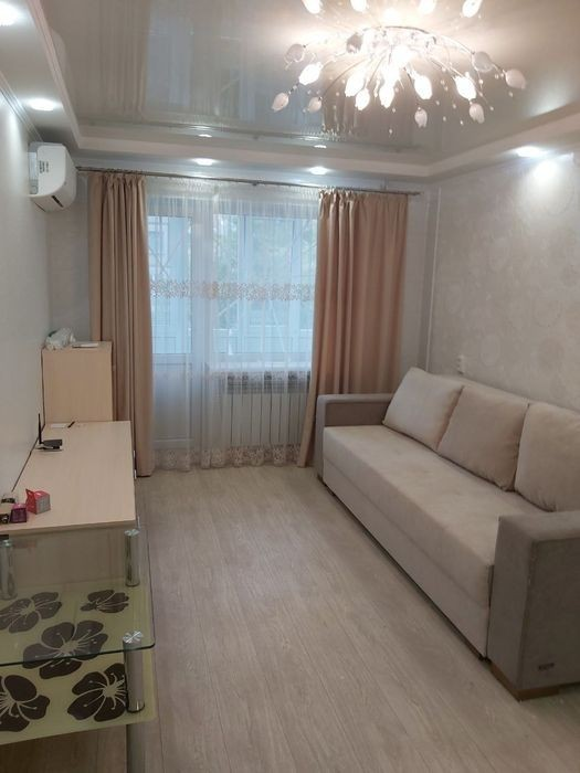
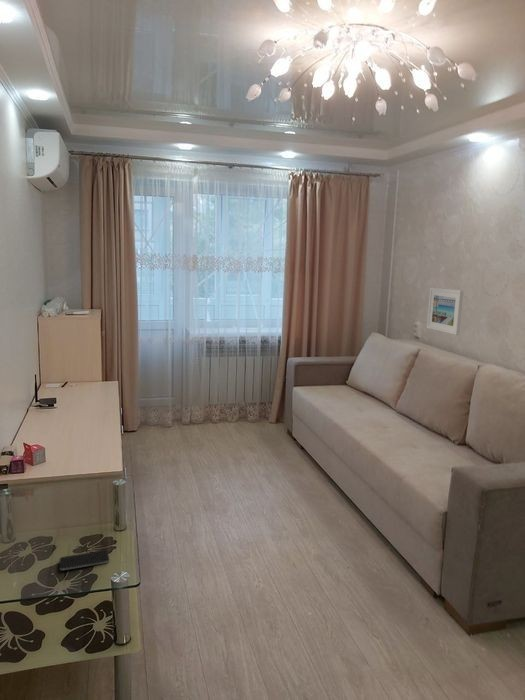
+ smartphone [59,549,110,571]
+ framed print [426,286,464,336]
